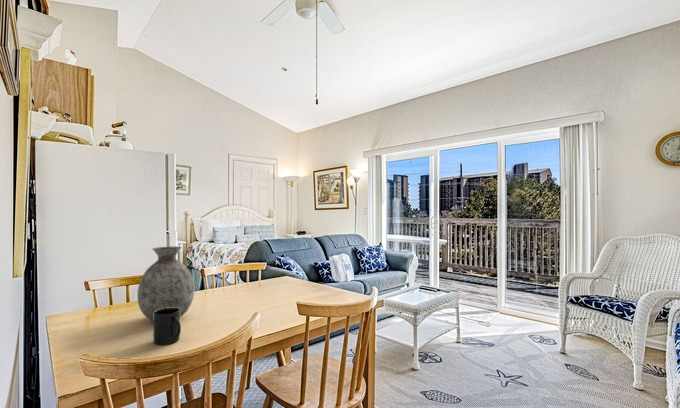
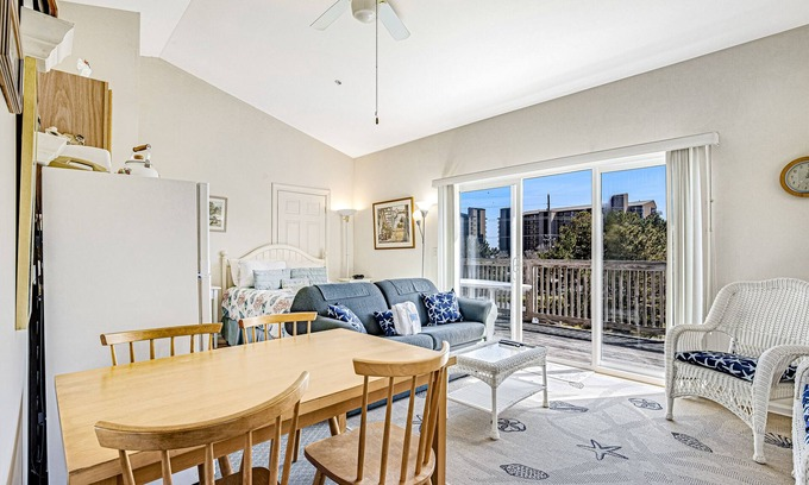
- vase [137,246,195,322]
- mug [152,308,182,346]
